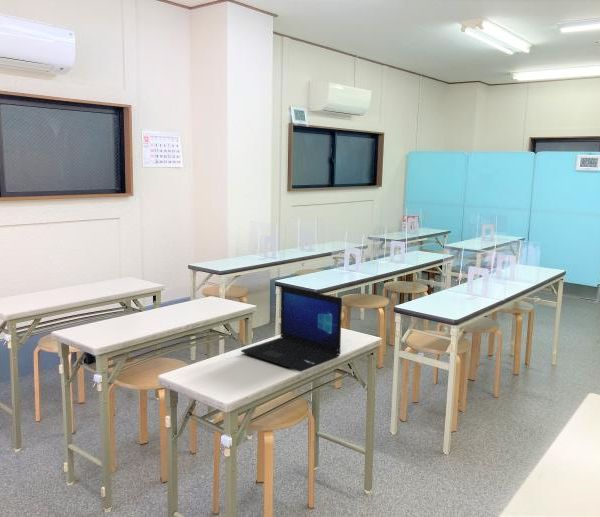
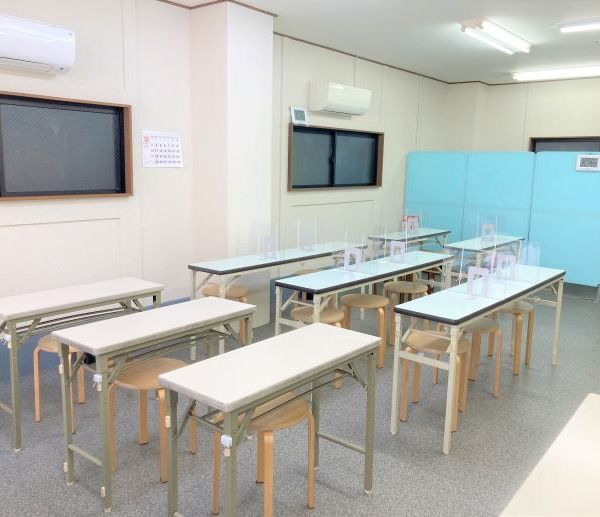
- laptop [240,285,343,373]
